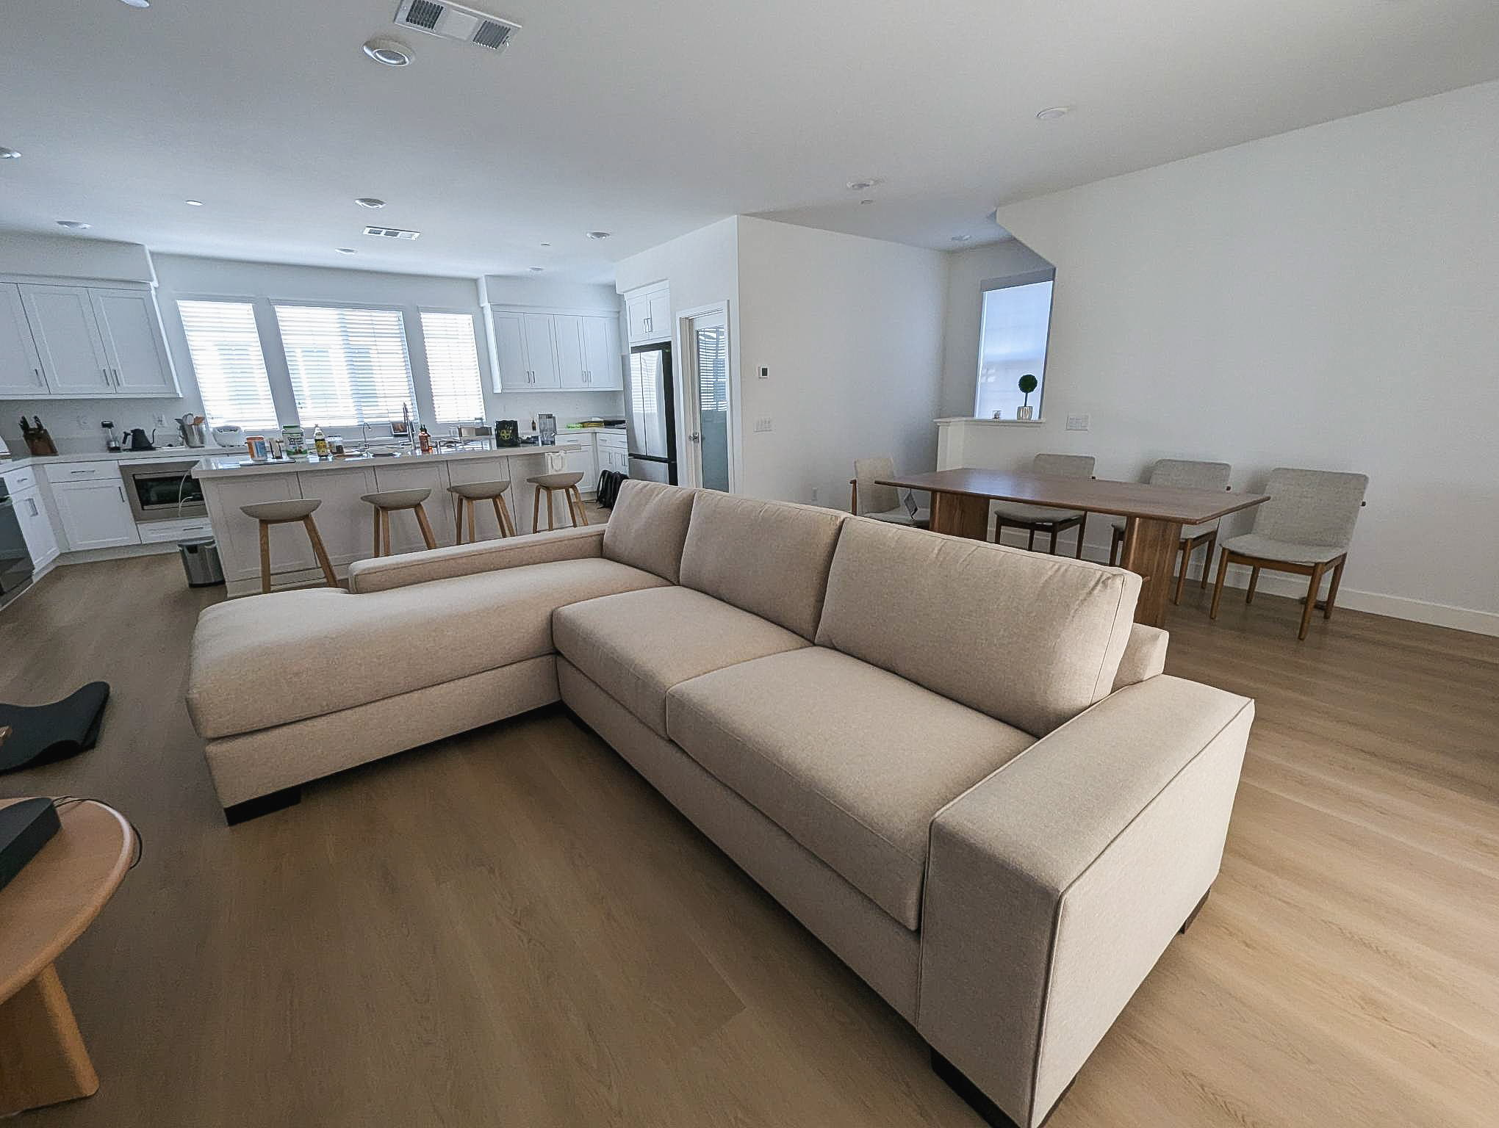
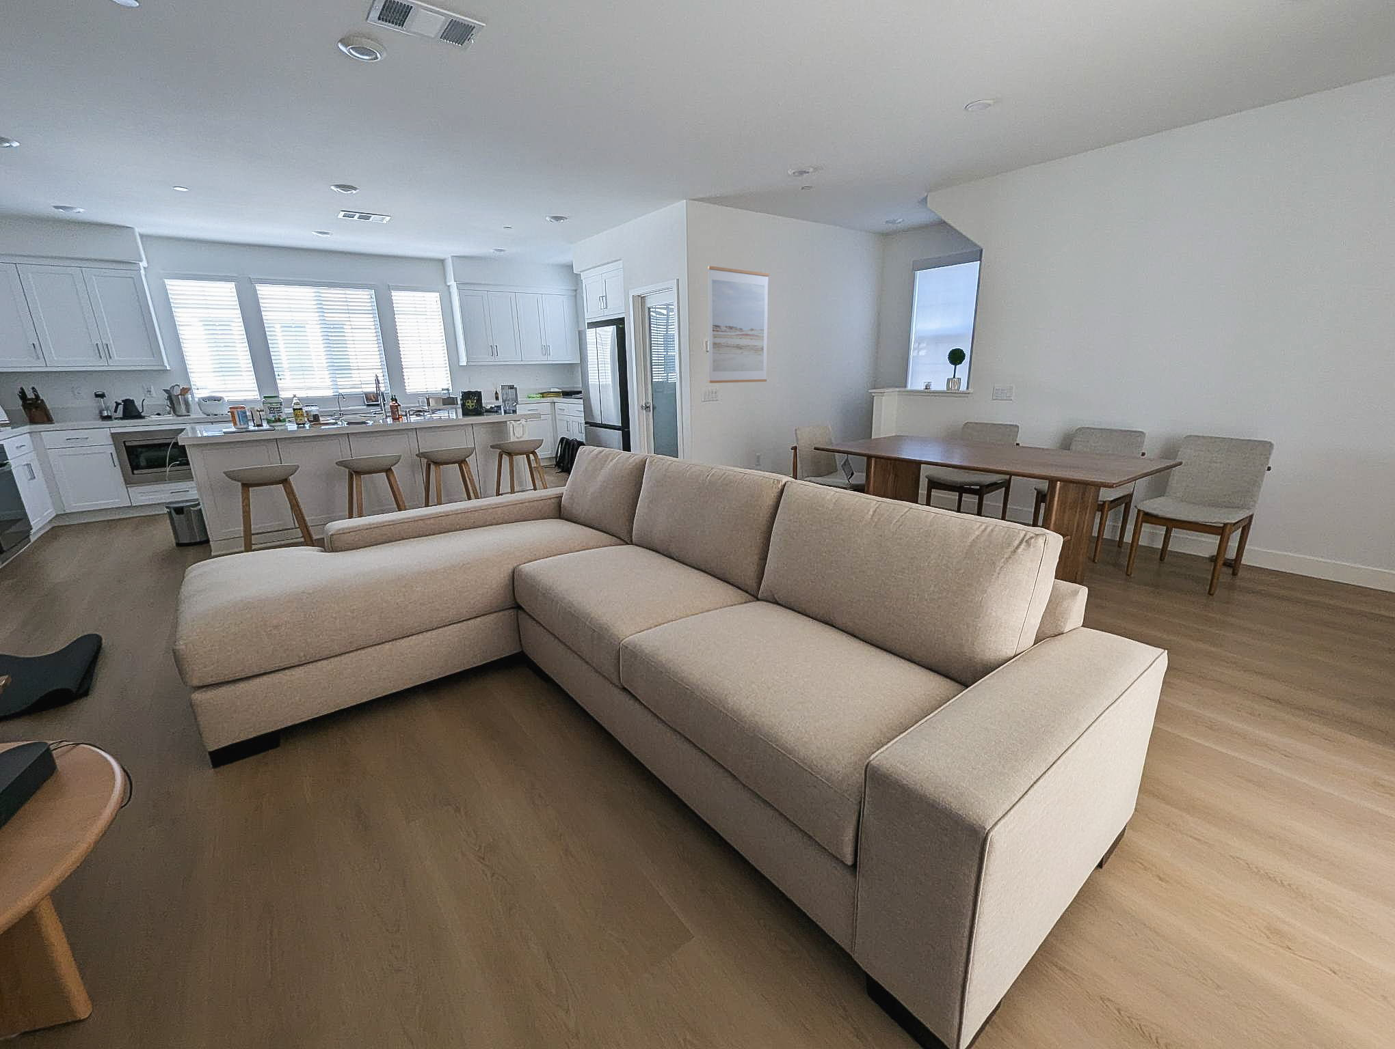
+ wall art [707,264,770,383]
